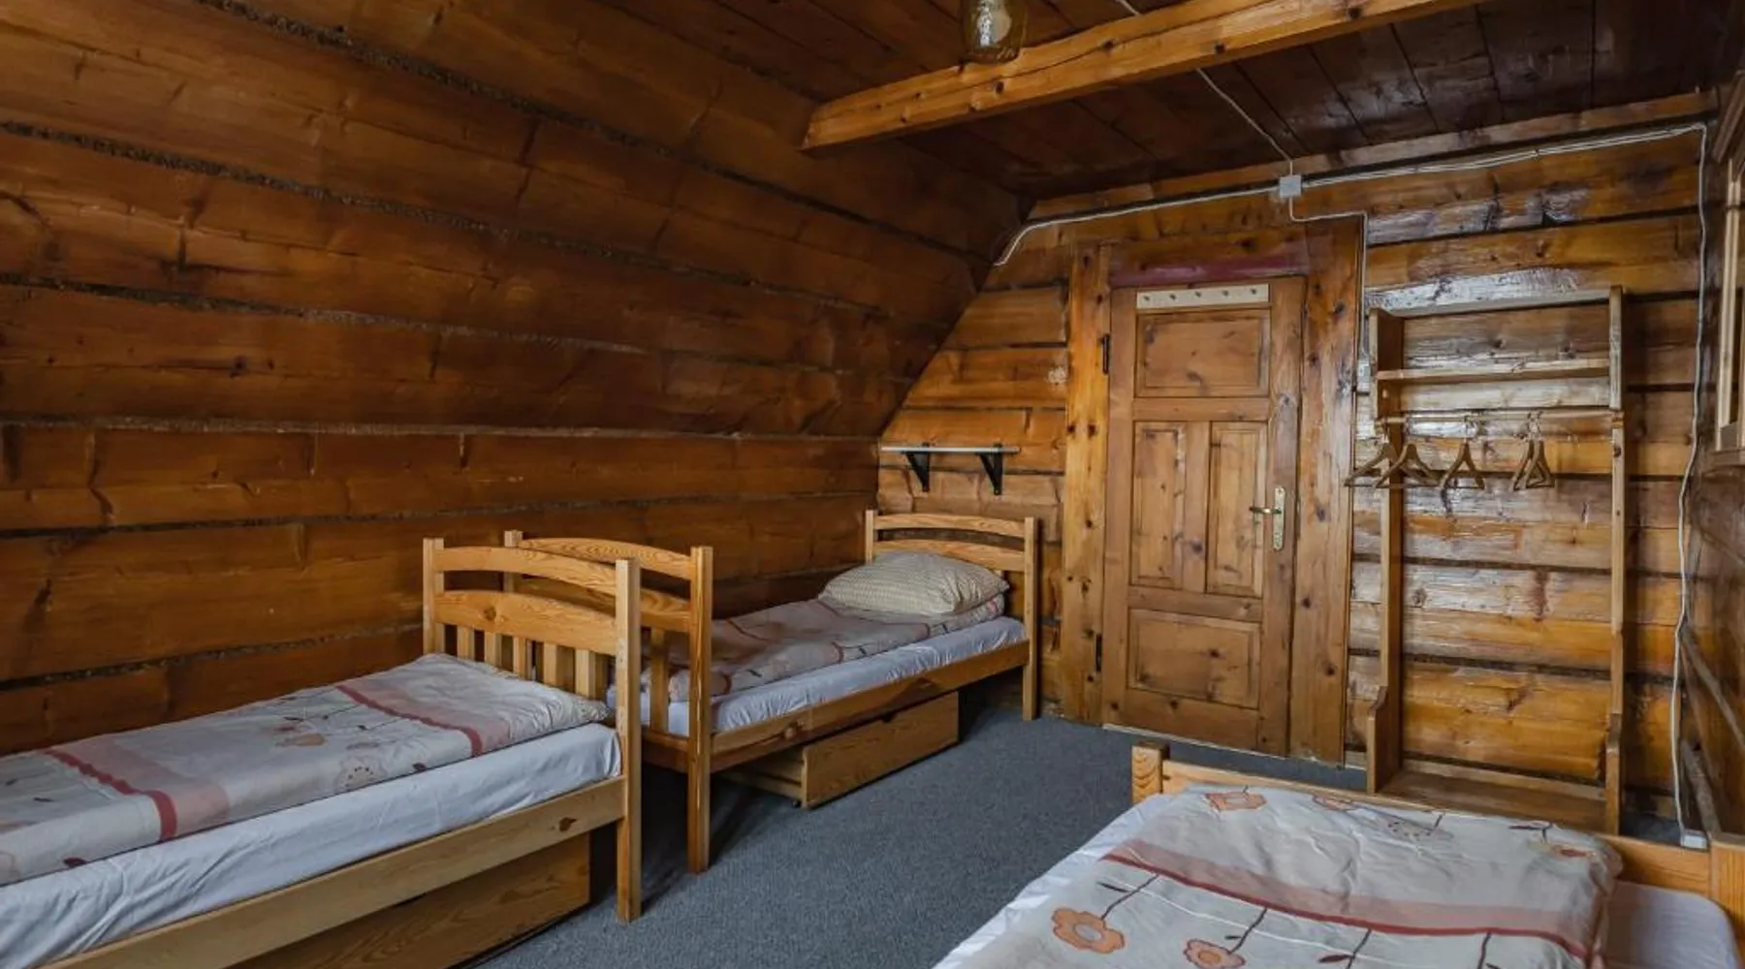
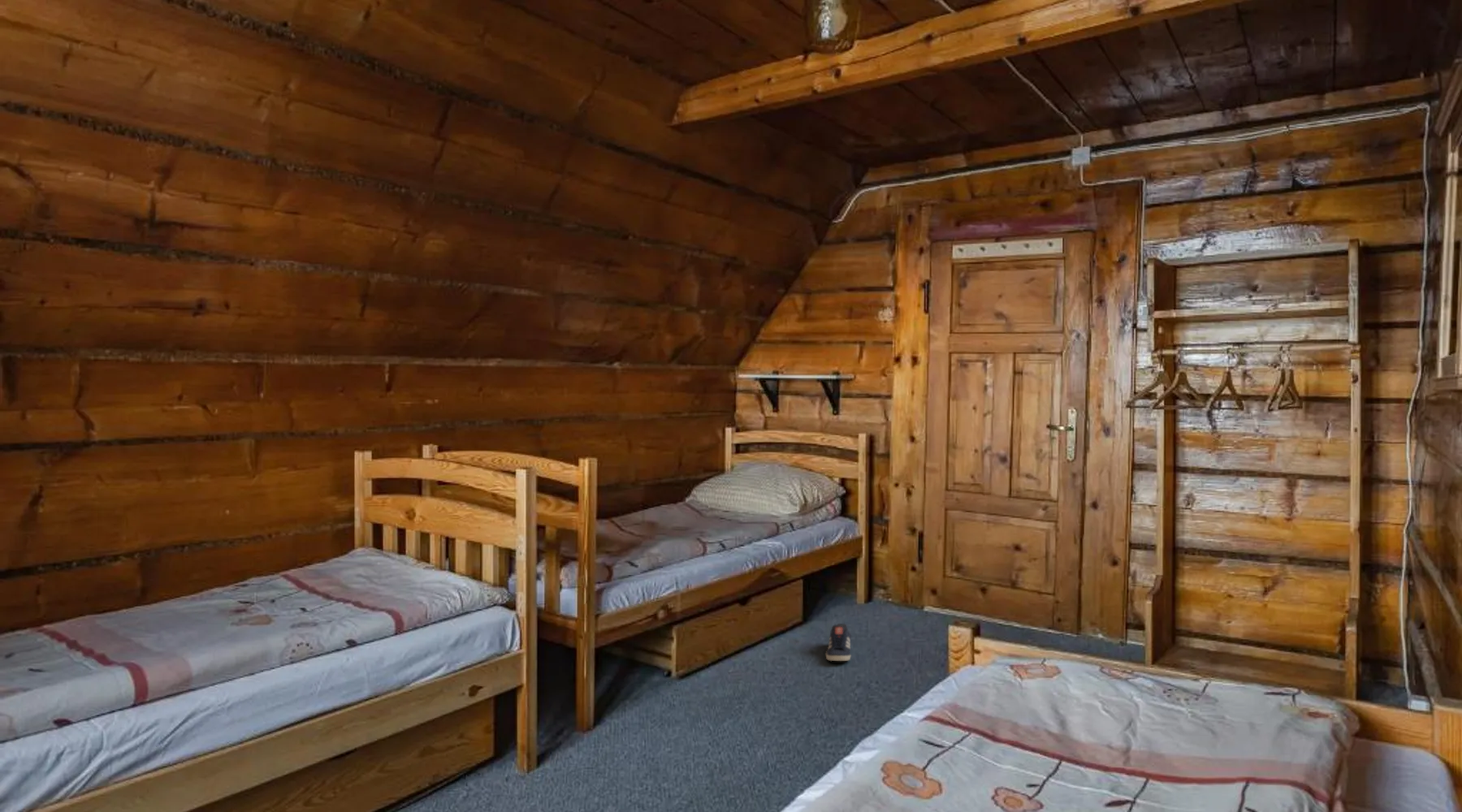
+ sneaker [825,623,852,662]
